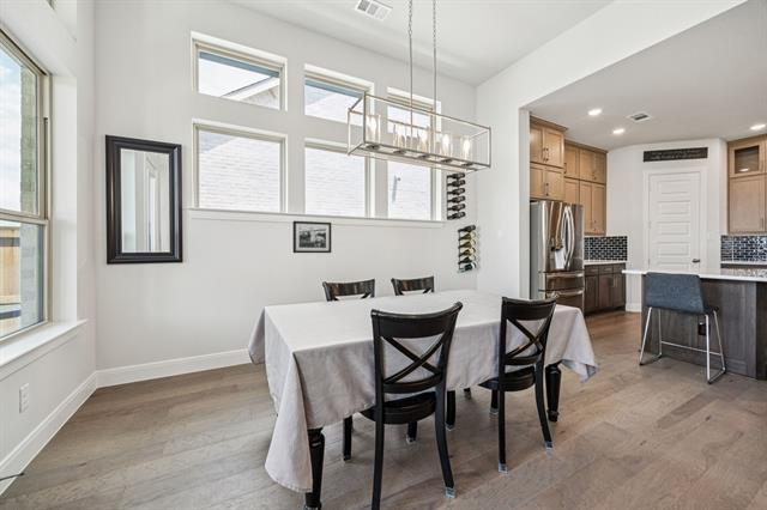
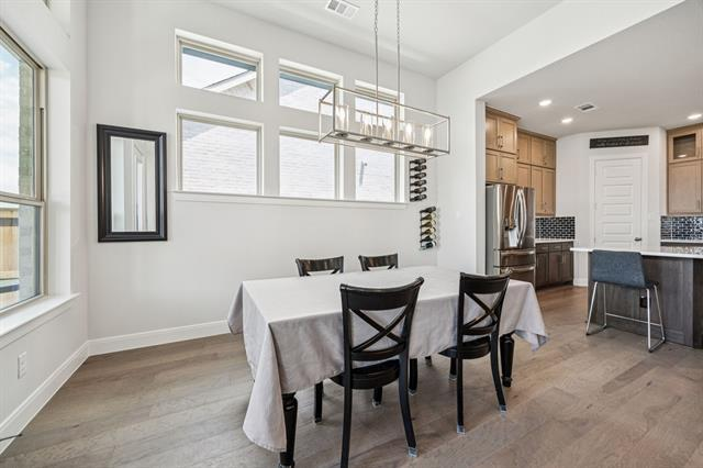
- picture frame [292,220,332,254]
